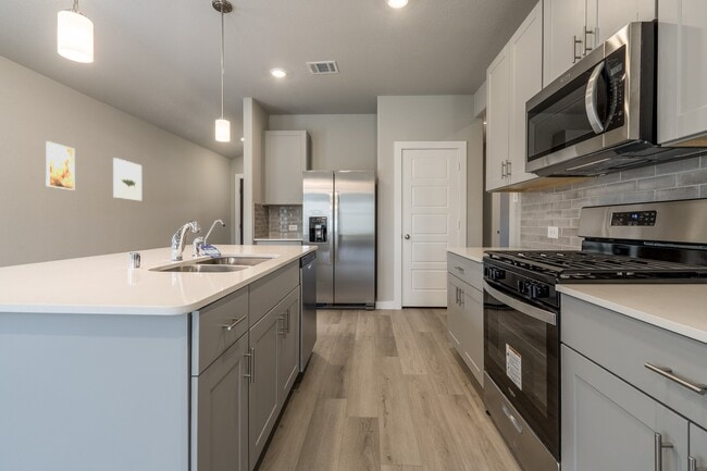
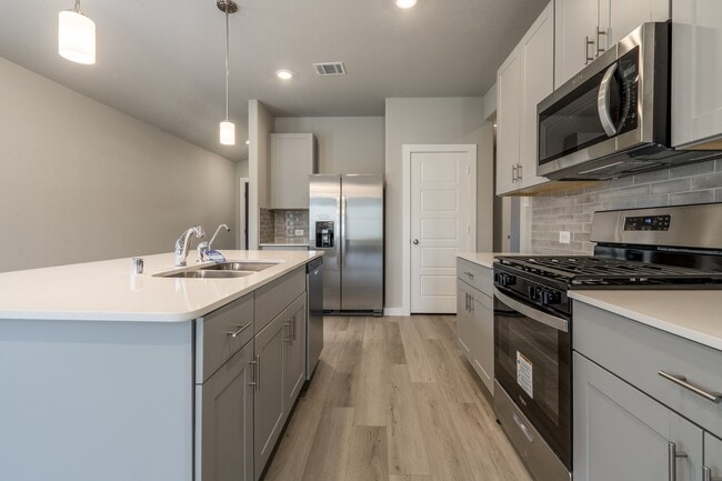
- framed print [45,140,76,191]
- wall art [112,157,142,201]
